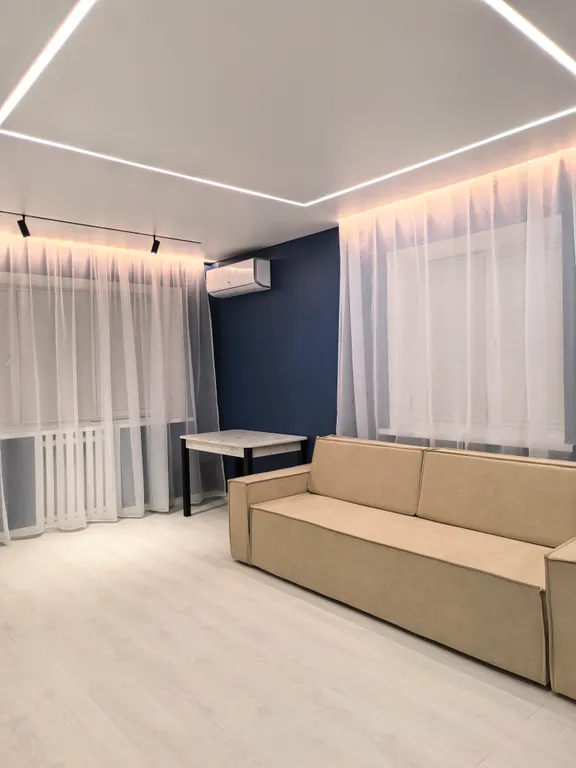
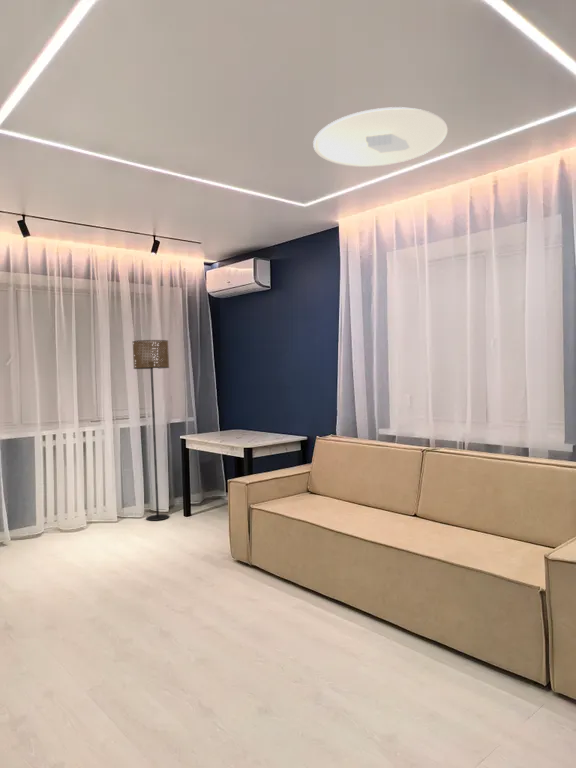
+ floor lamp [132,339,170,522]
+ ceiling light [312,106,449,168]
